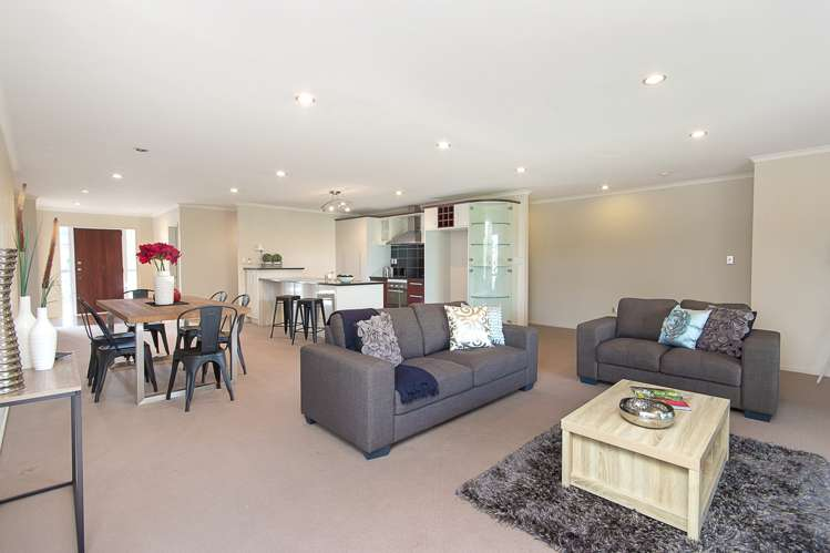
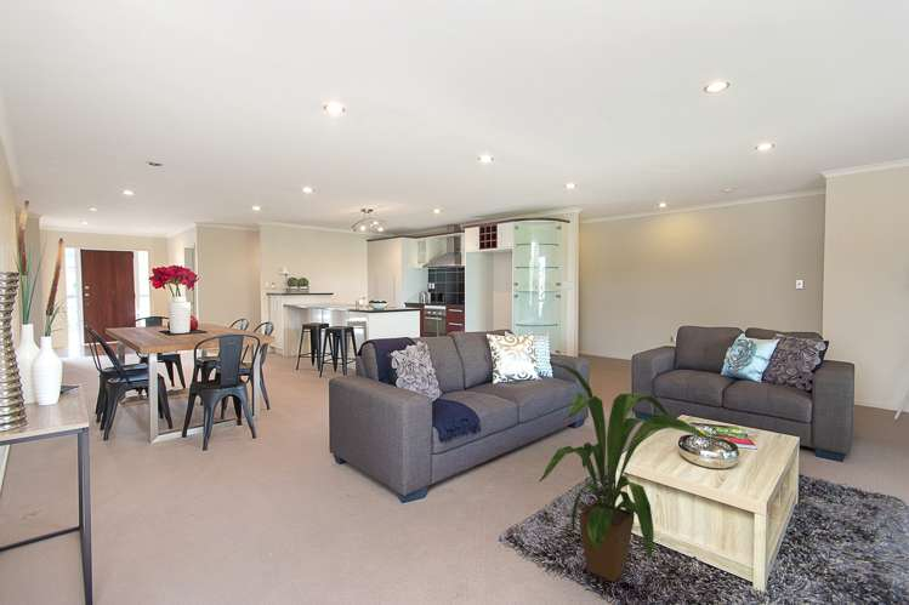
+ house plant [538,361,711,583]
